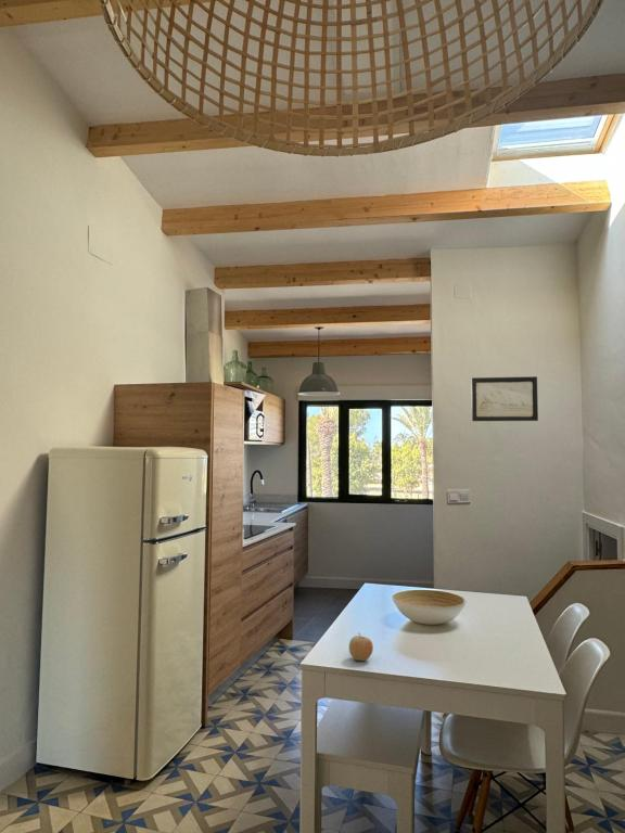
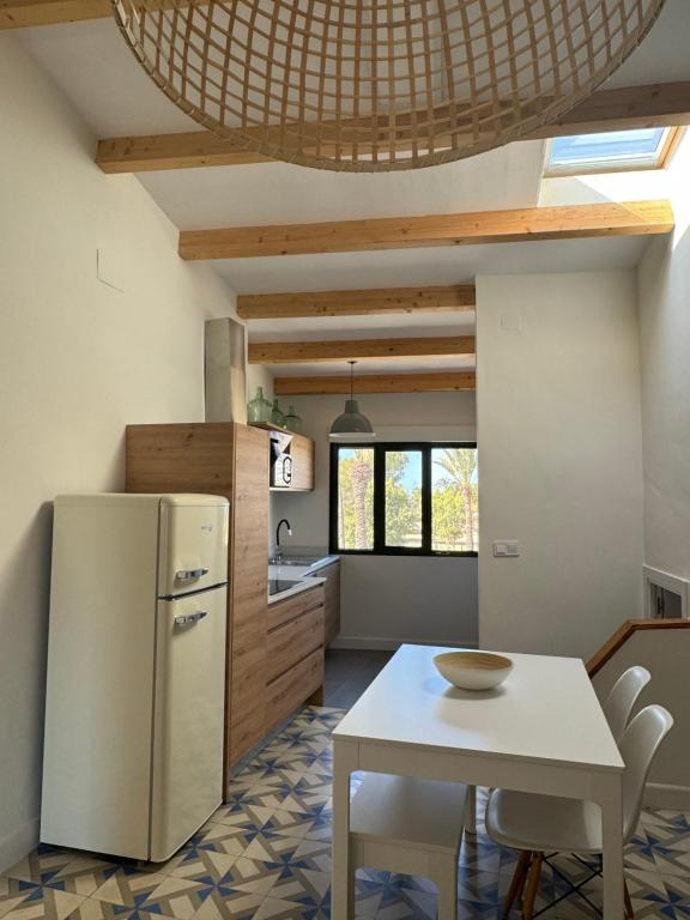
- wall art [471,375,539,422]
- fruit [348,631,374,662]
